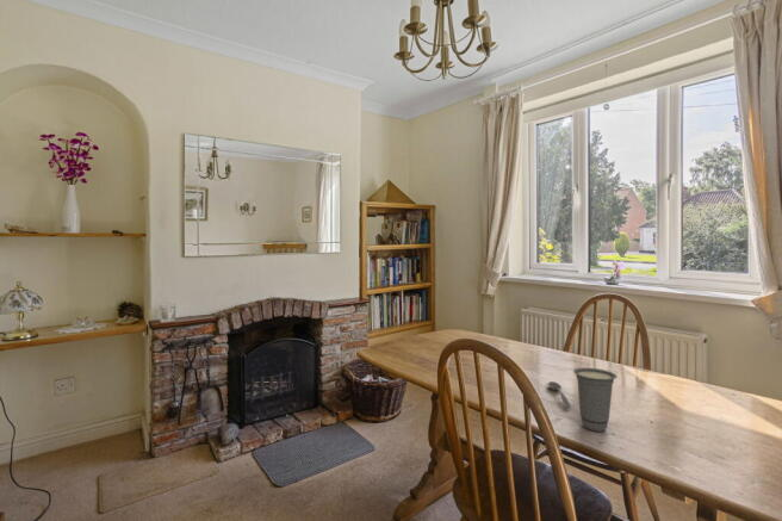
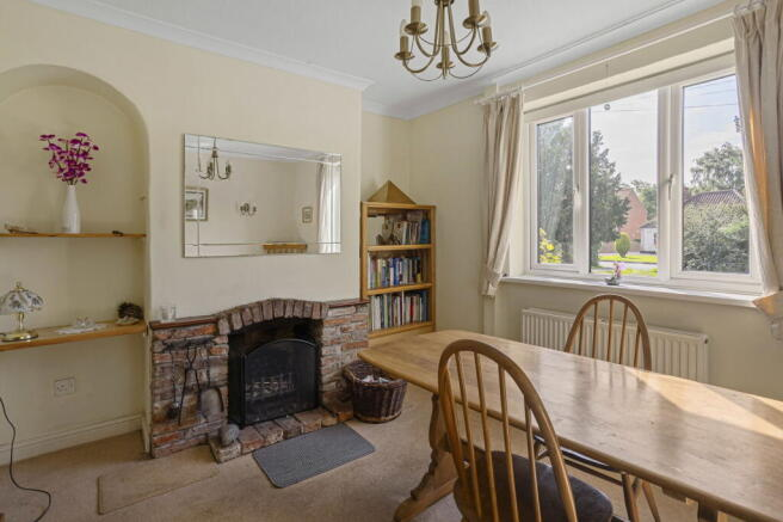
- soupspoon [546,380,572,409]
- cup [572,367,617,433]
